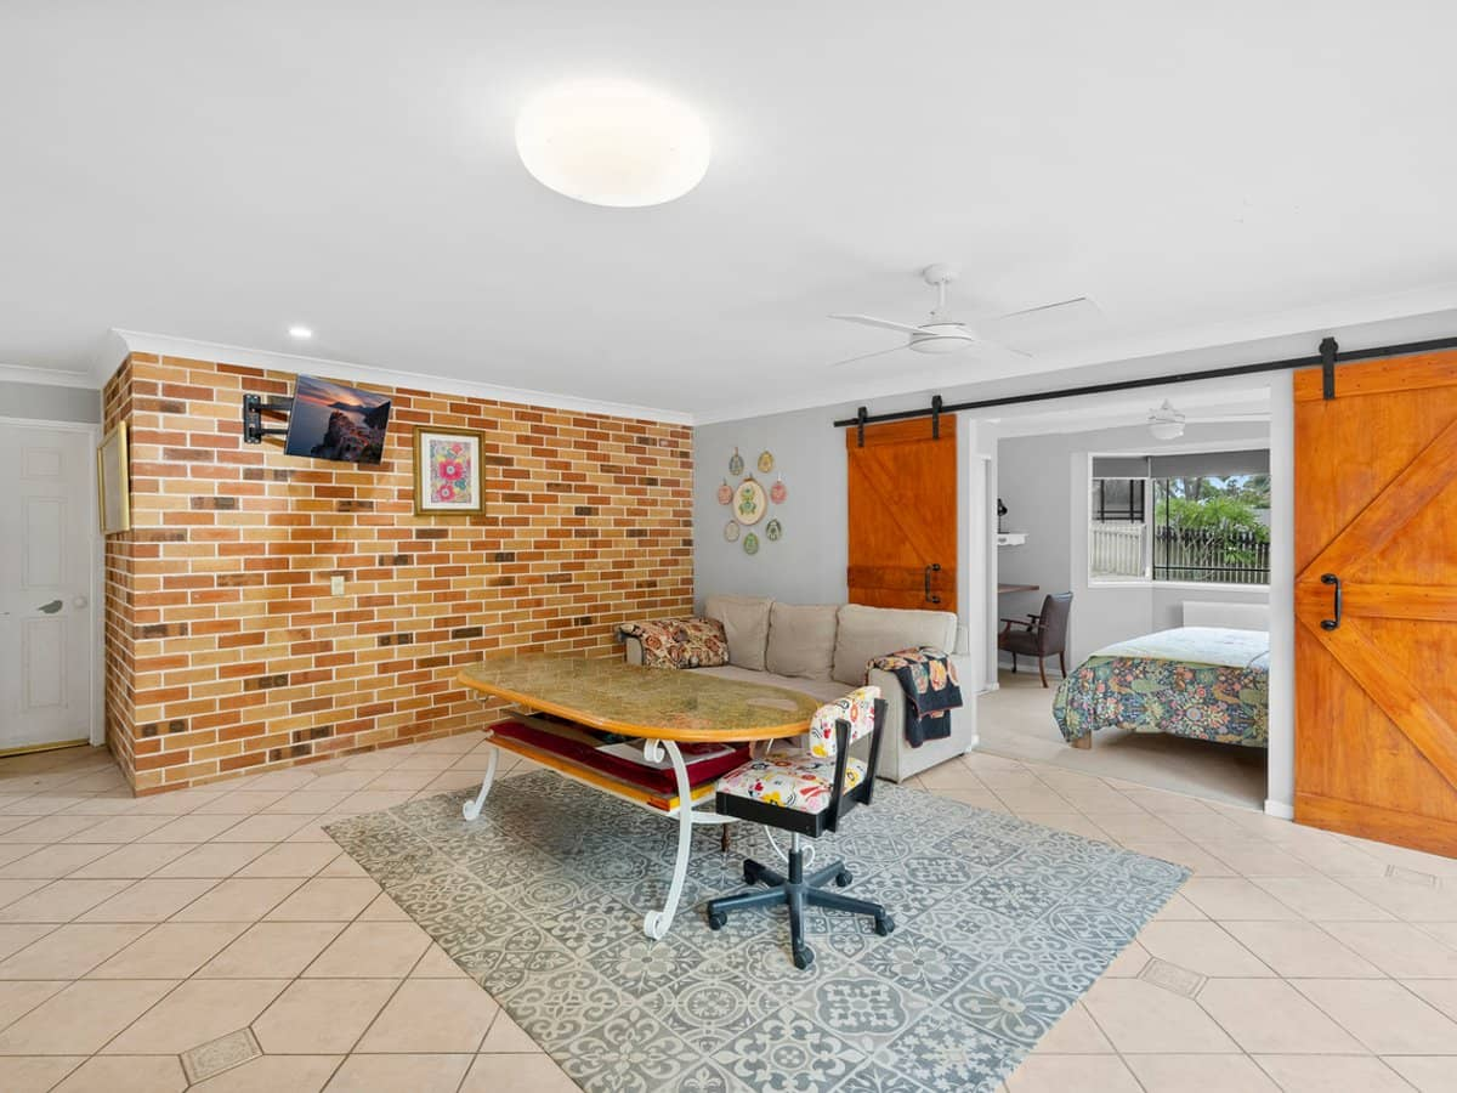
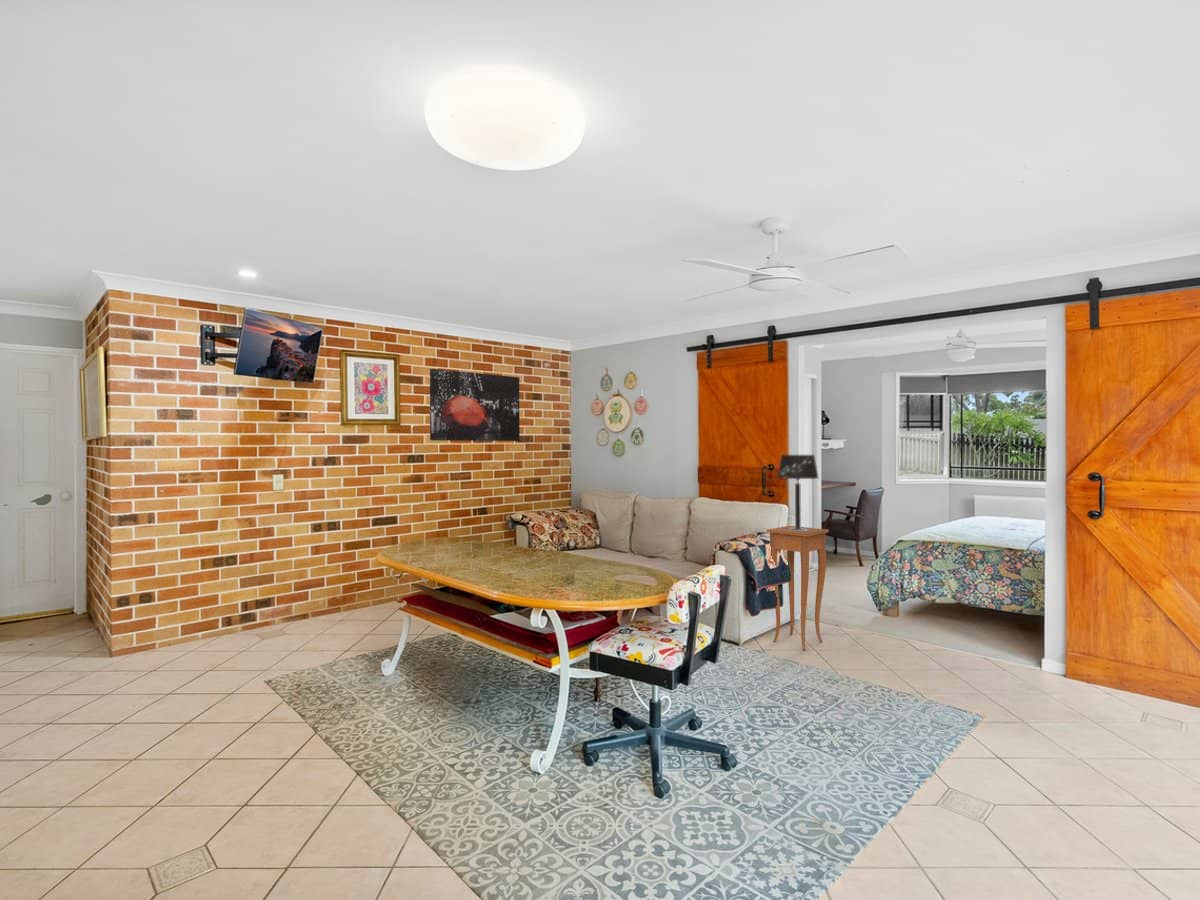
+ wall art [429,368,521,442]
+ table lamp [776,454,820,531]
+ side table [766,525,830,651]
